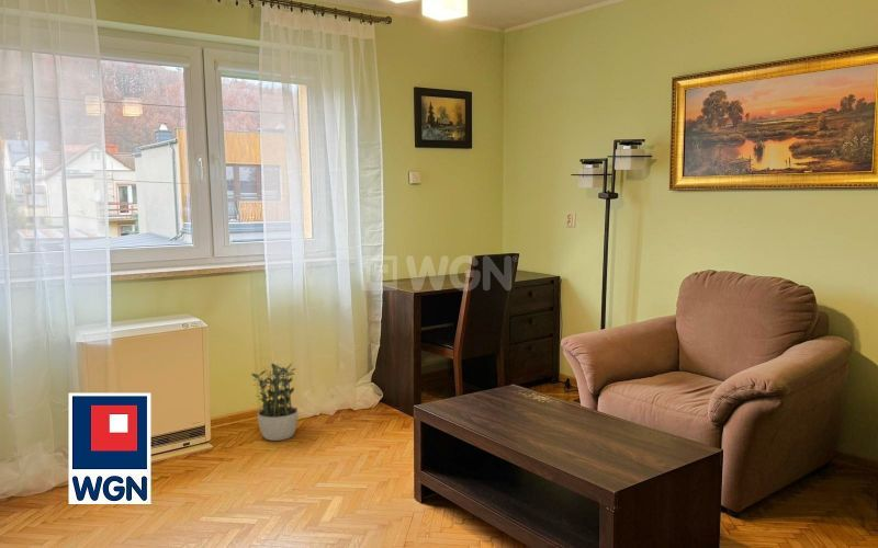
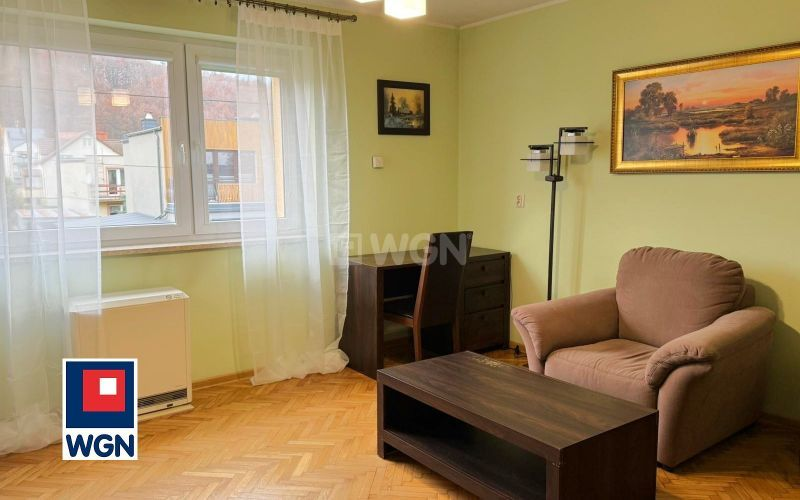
- potted plant [250,362,299,442]
